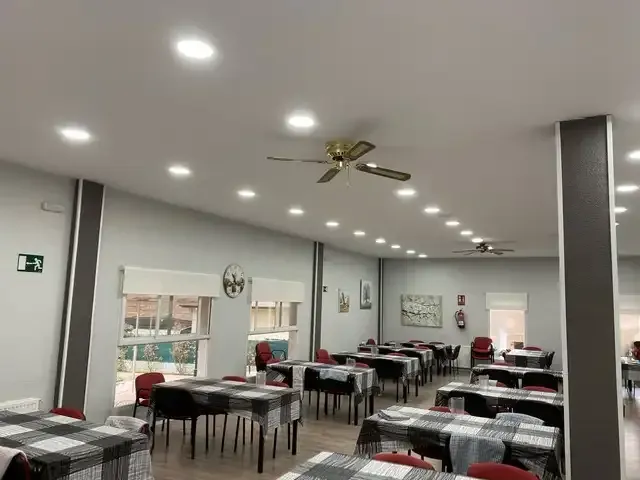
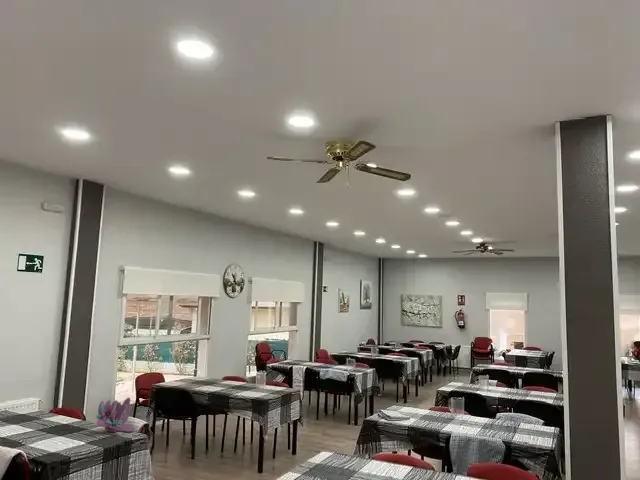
+ flower [95,397,136,433]
